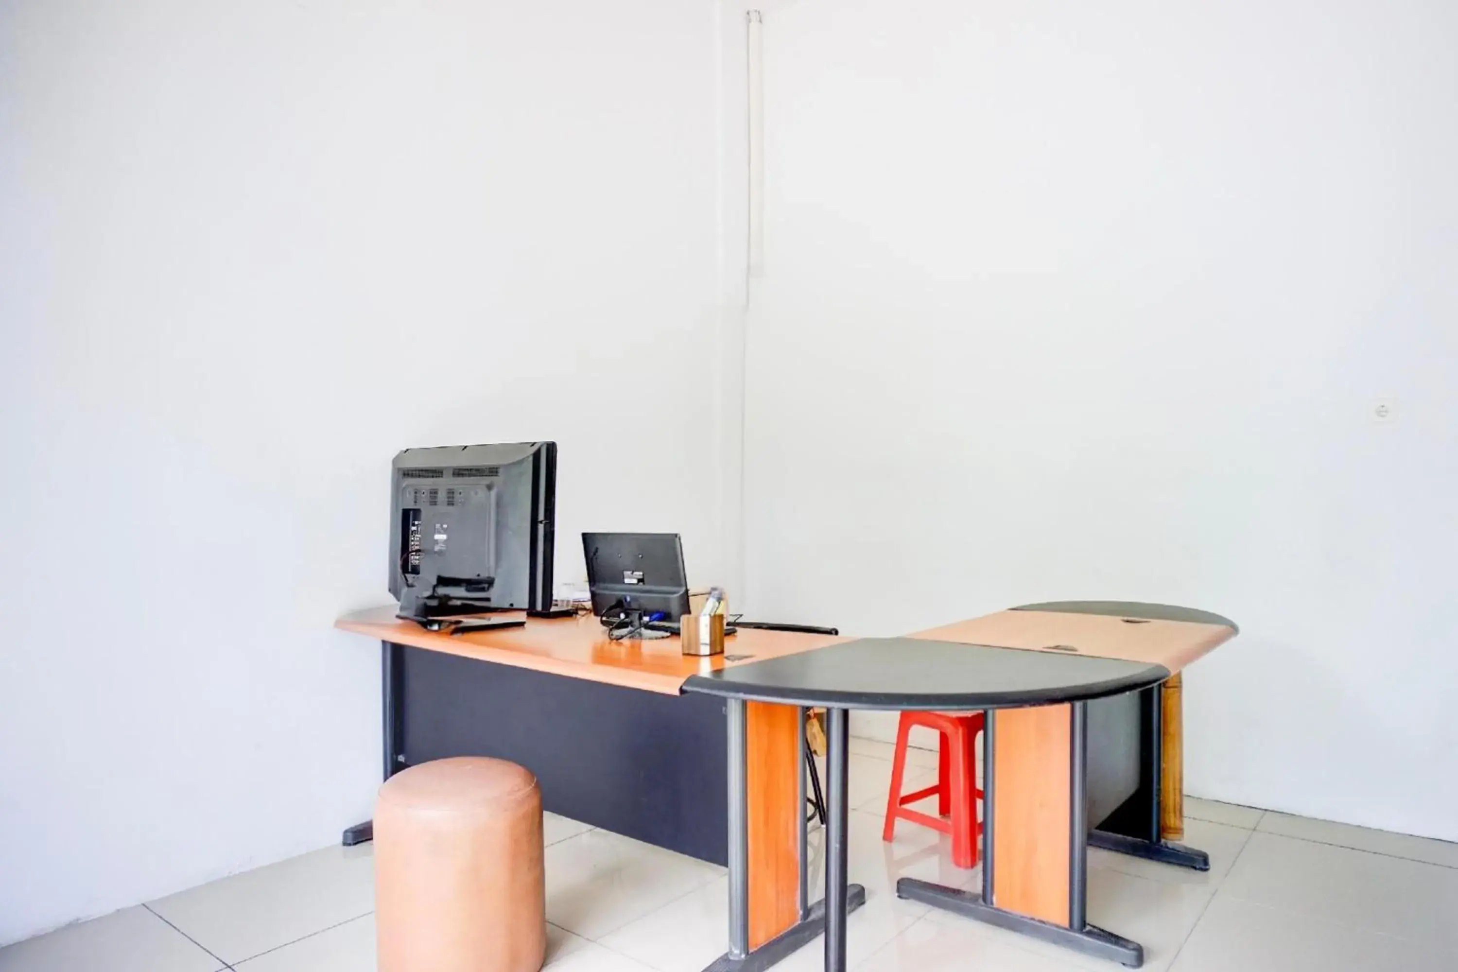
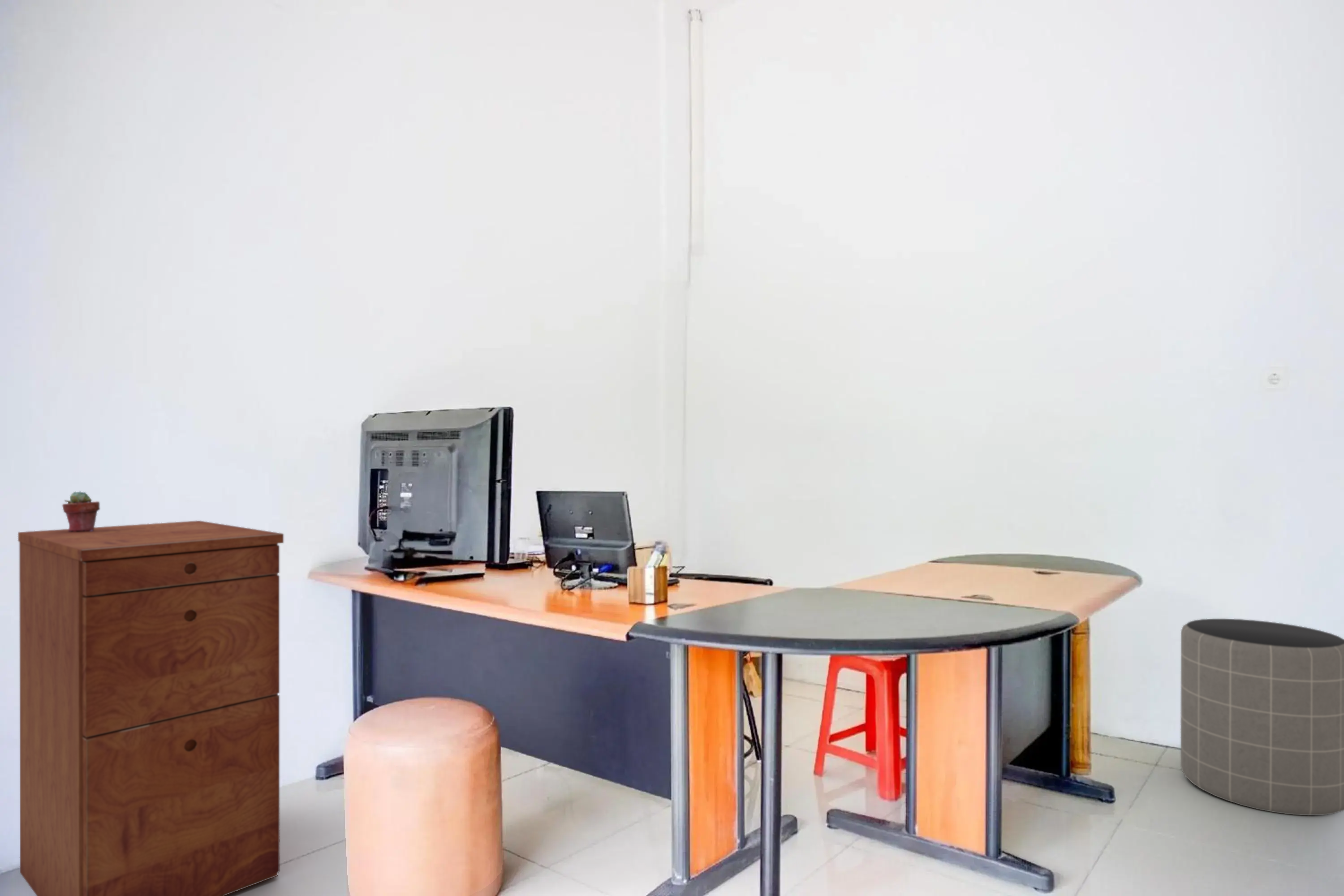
+ potted succulent [62,490,100,532]
+ filing cabinet [17,520,284,896]
+ trash can [1180,618,1344,816]
